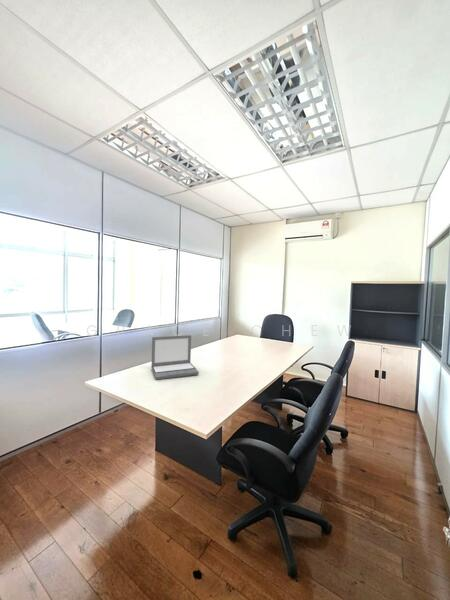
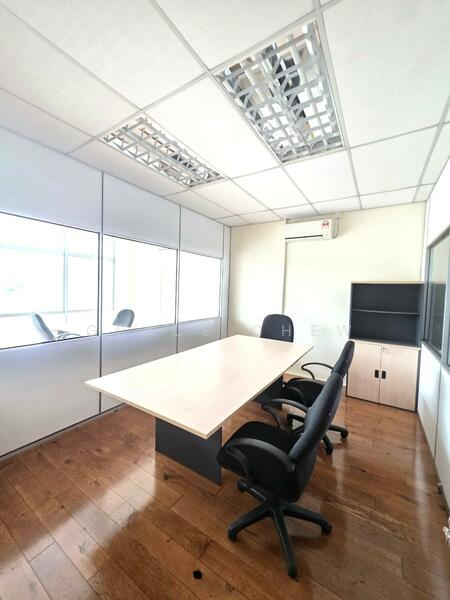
- laptop [150,334,200,381]
